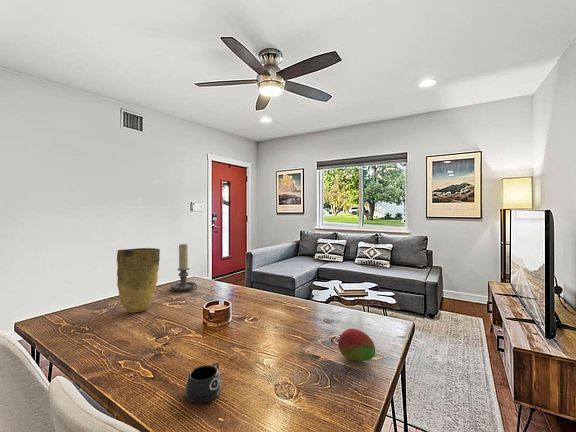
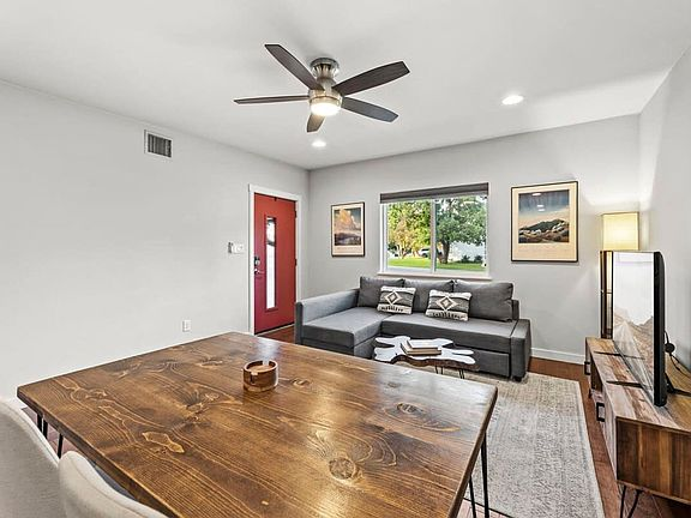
- vase [116,247,161,314]
- fruit [337,328,376,362]
- mug [184,361,223,404]
- candle holder [169,243,198,292]
